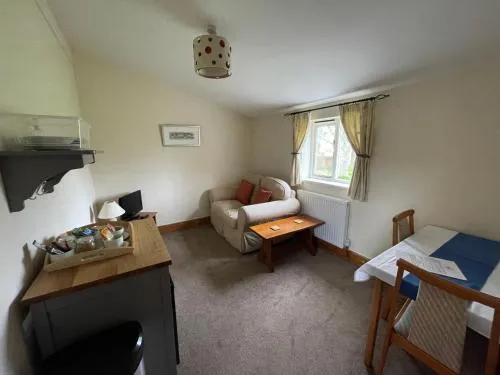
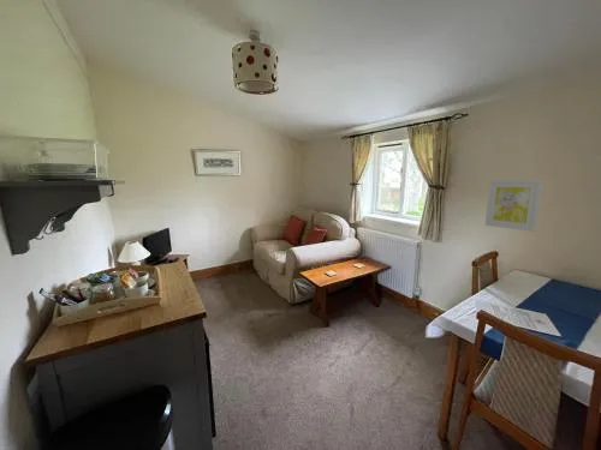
+ wall art [483,179,543,233]
